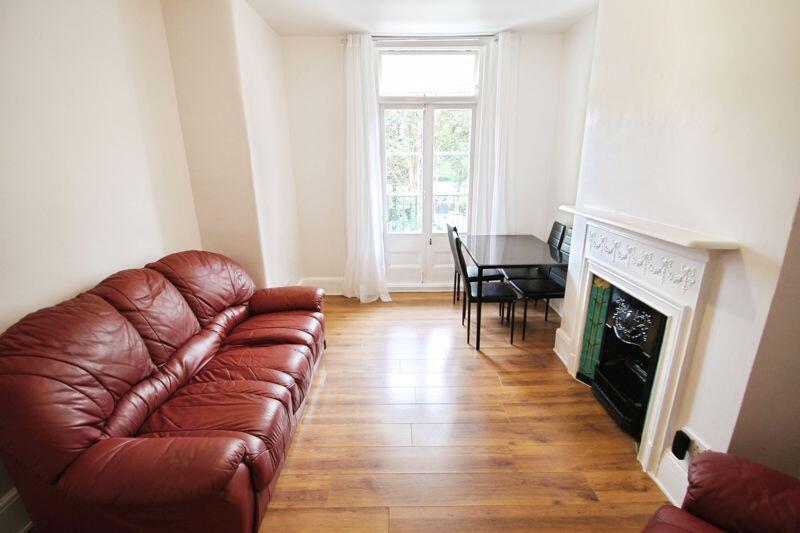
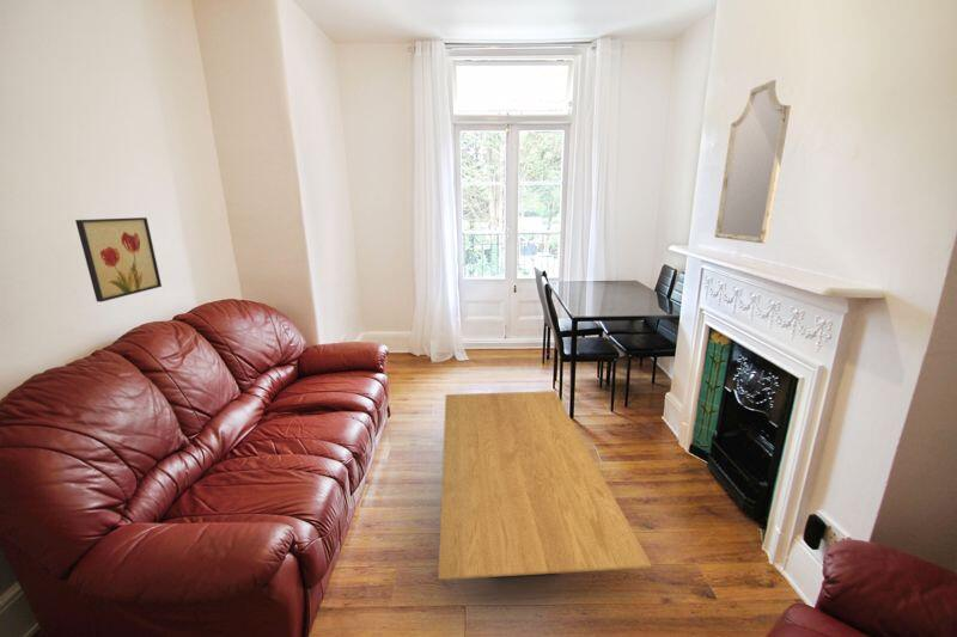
+ home mirror [714,79,792,245]
+ coffee table [437,390,652,581]
+ wall art [74,216,163,304]
